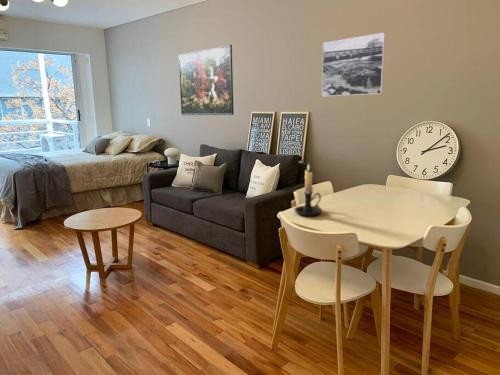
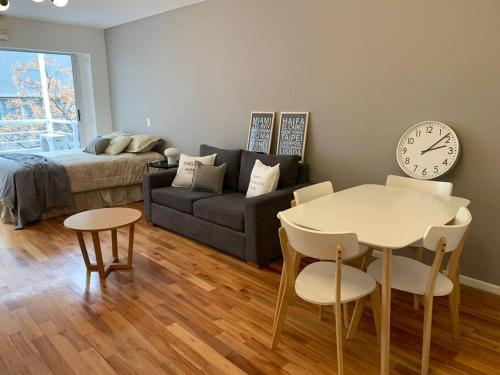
- candle holder [293,162,323,217]
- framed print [177,44,235,116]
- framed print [321,32,387,97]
